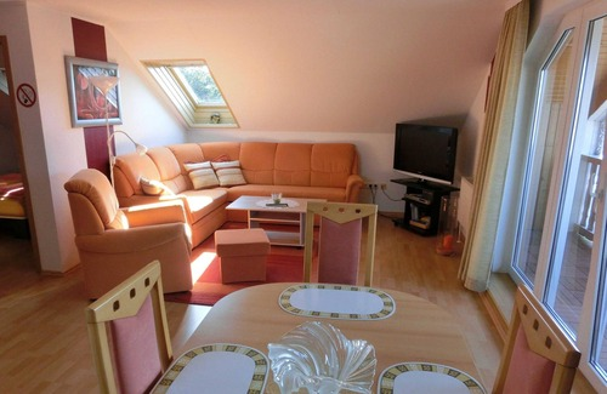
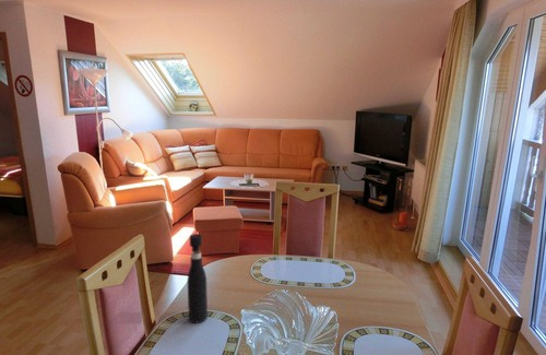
+ pepper grinder [187,233,209,324]
